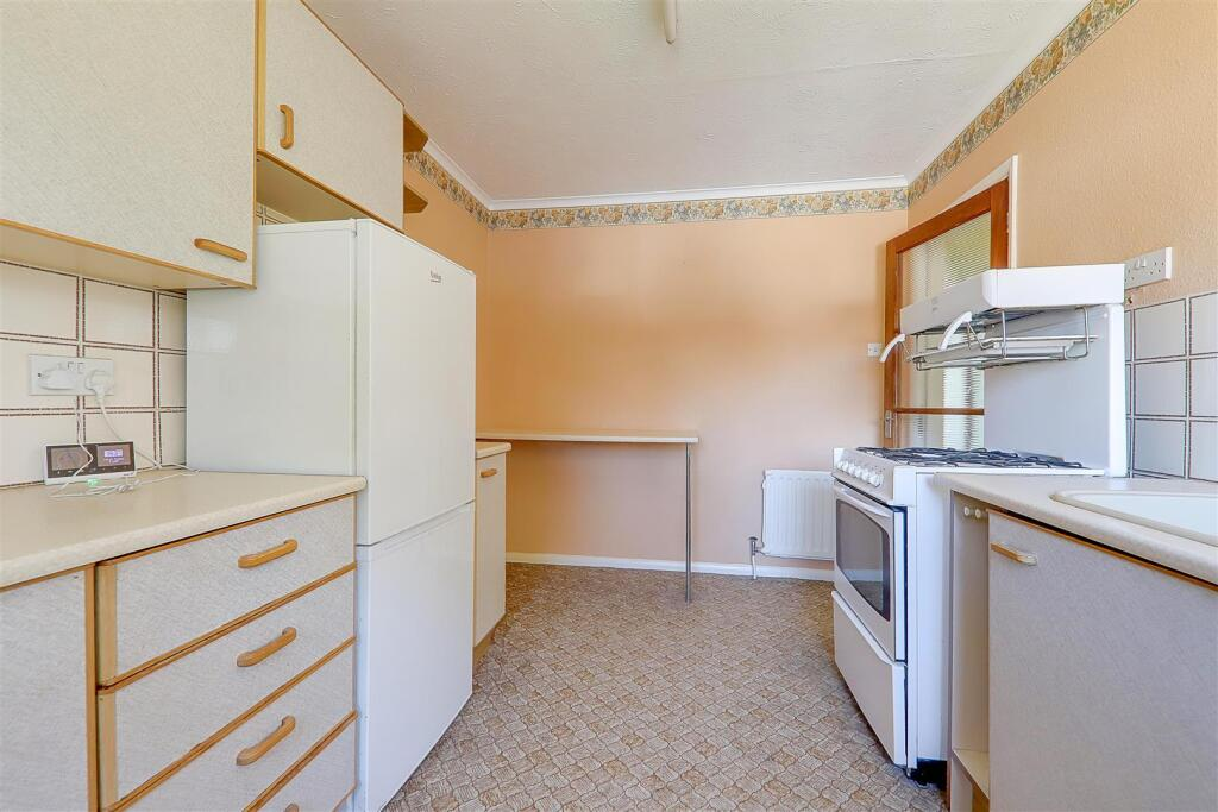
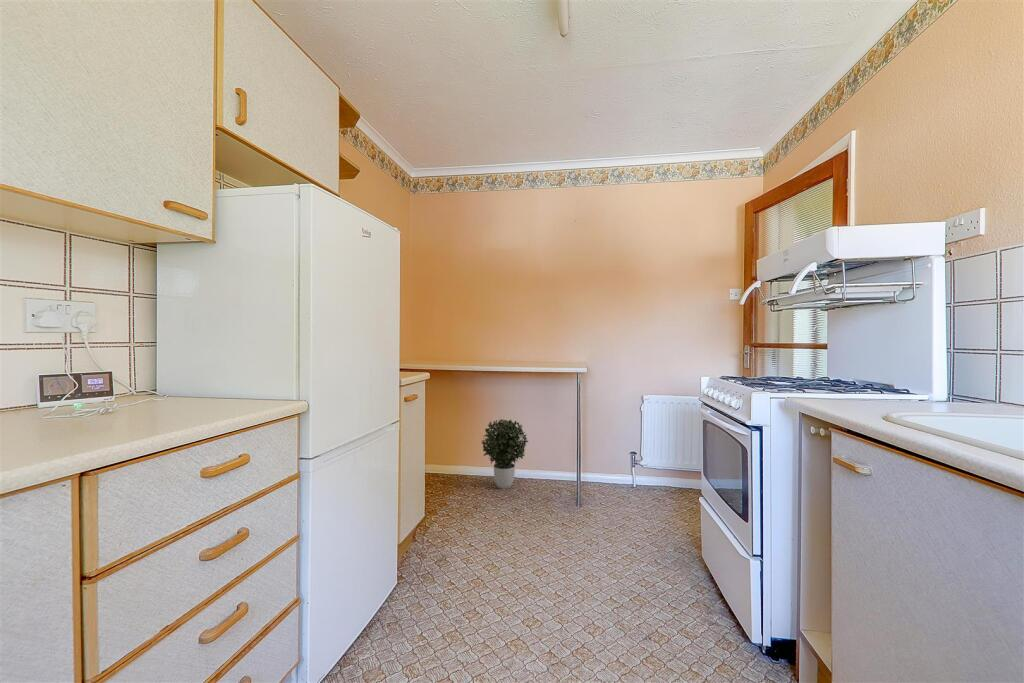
+ potted plant [481,418,529,490]
